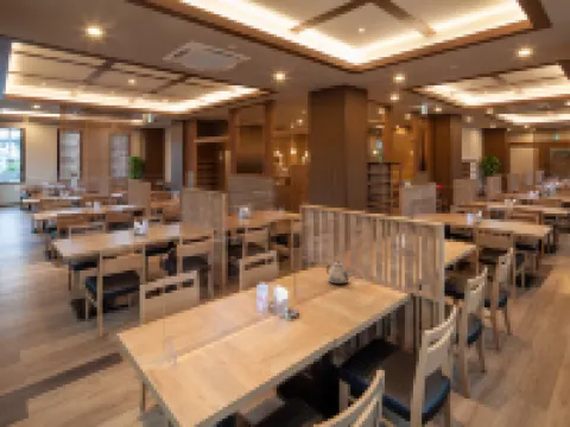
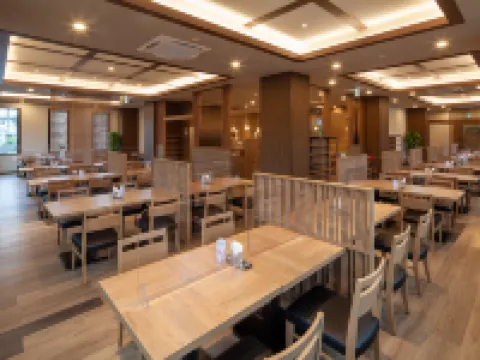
- teapot [325,260,356,285]
